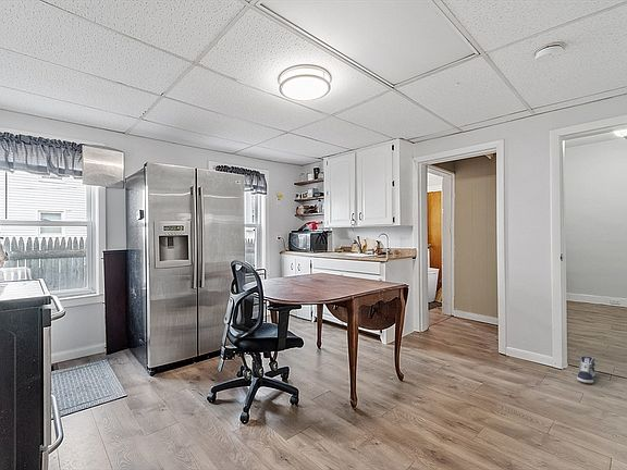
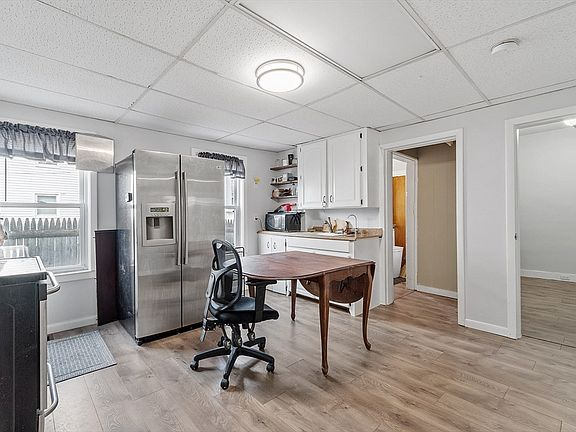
- sneaker [576,355,597,384]
